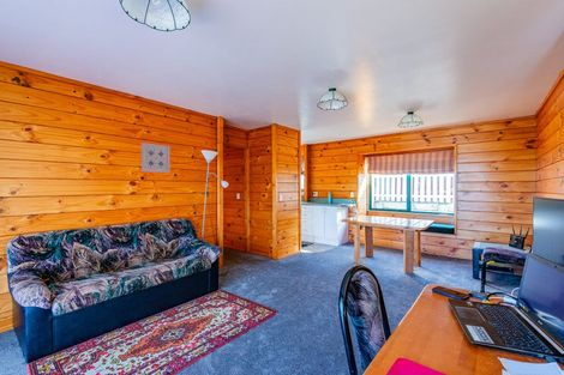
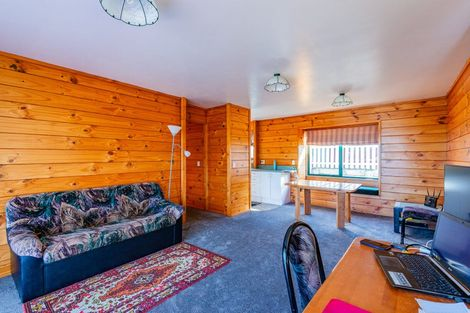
- wall art [140,141,170,174]
